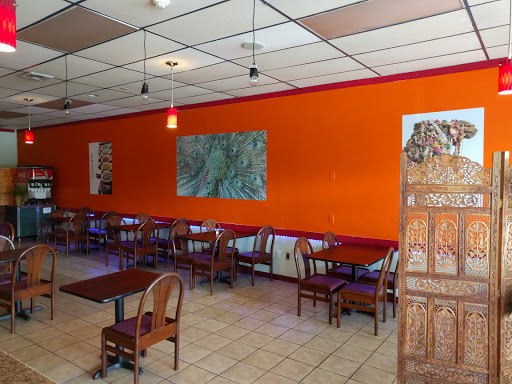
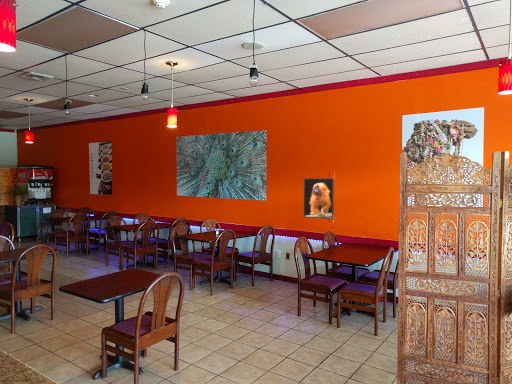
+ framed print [303,177,335,220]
